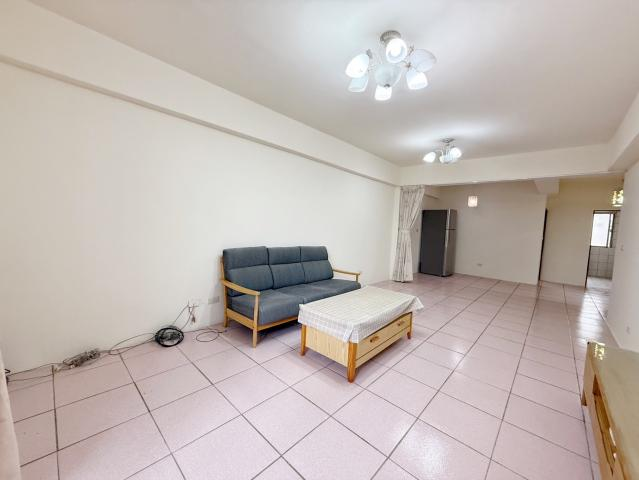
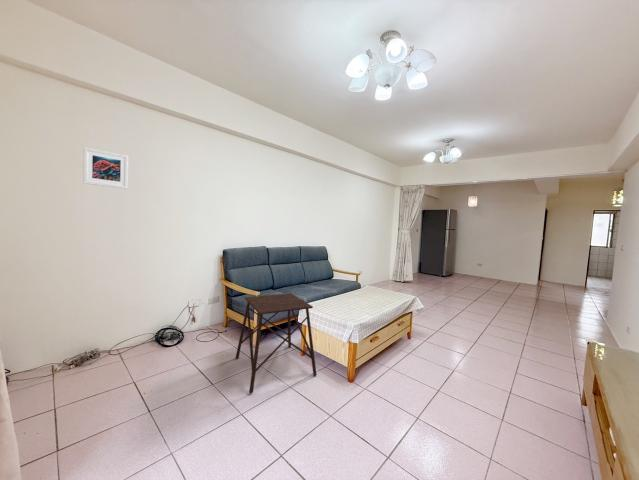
+ side table [235,292,318,394]
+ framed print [82,146,129,190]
